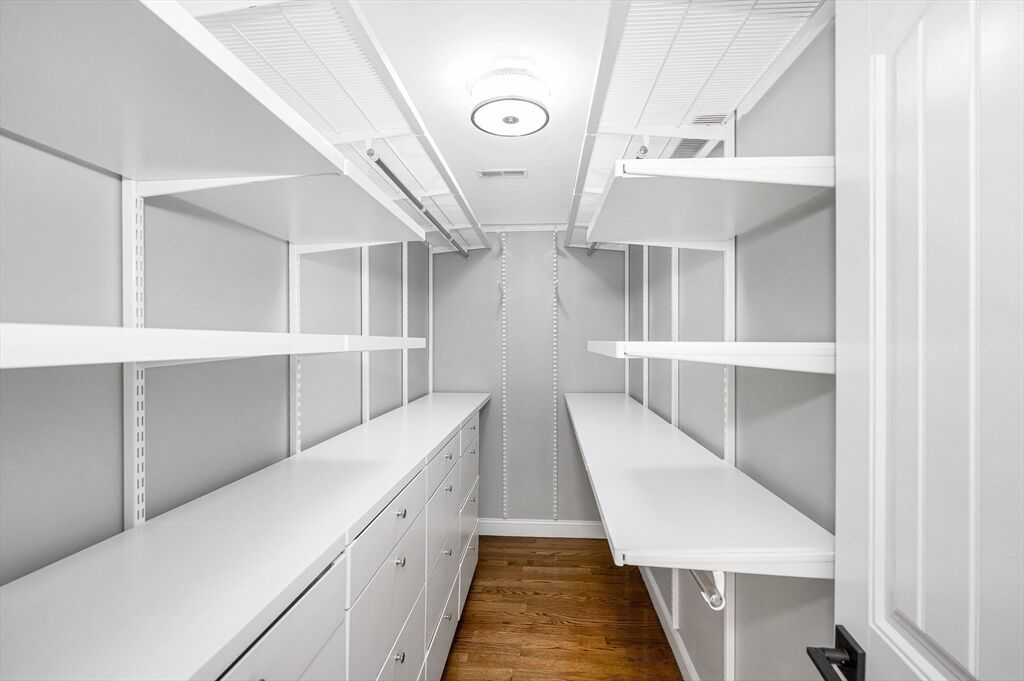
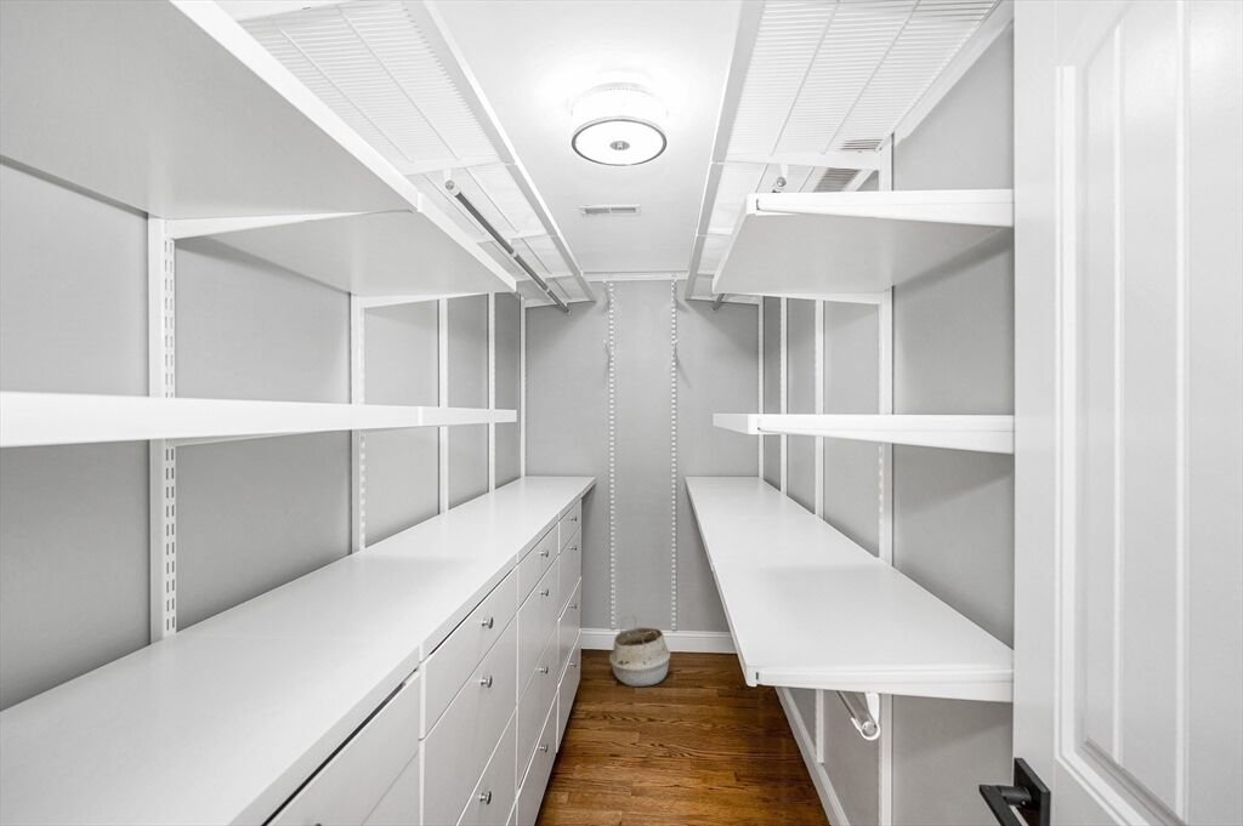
+ woven basket [608,615,671,688]
